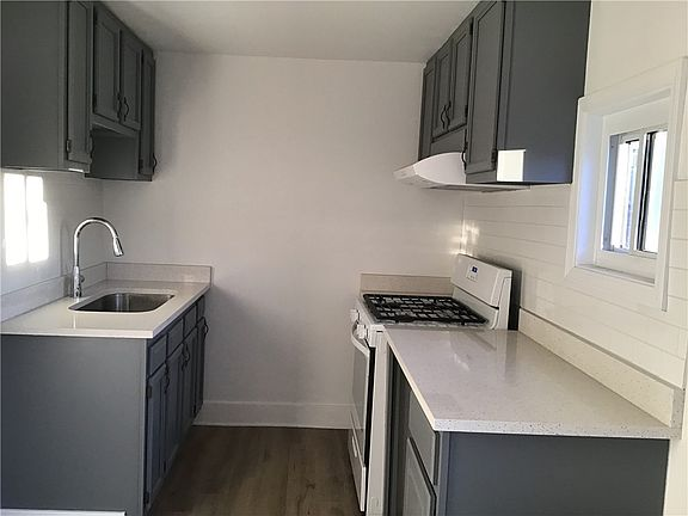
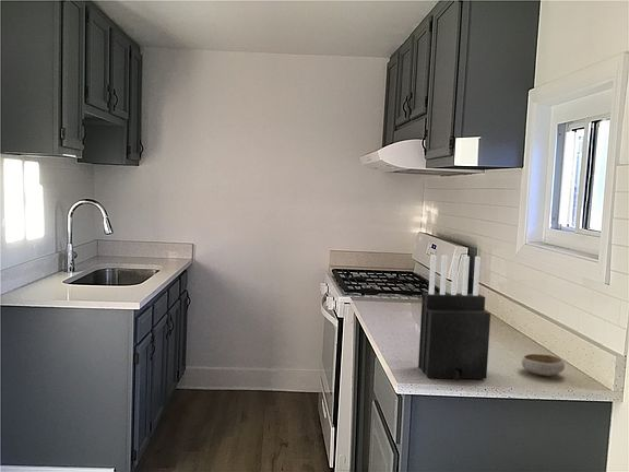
+ bowl [521,353,566,377]
+ knife block [417,253,491,381]
